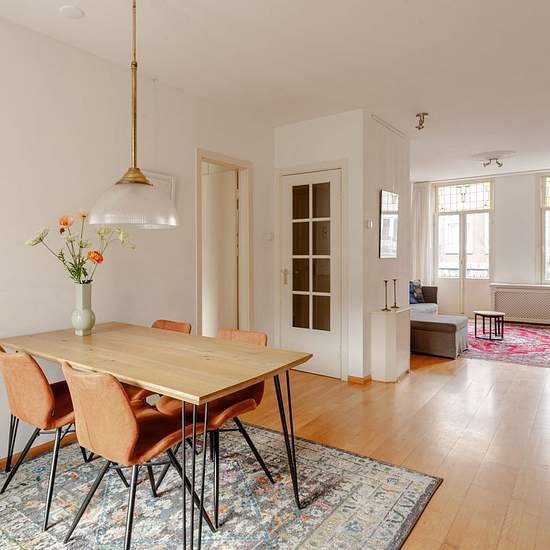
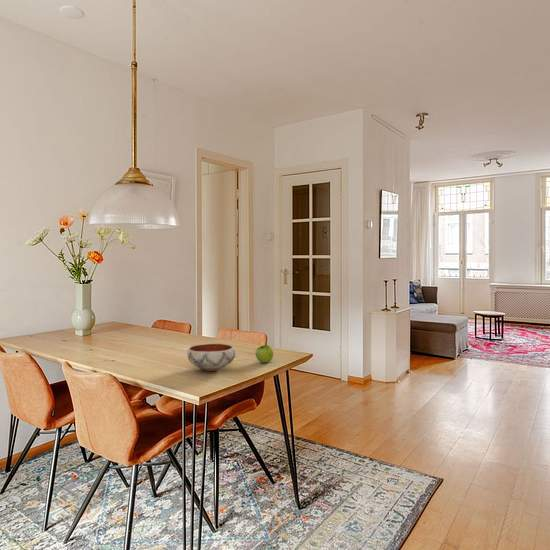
+ bowl [186,343,236,372]
+ fruit [255,344,274,364]
